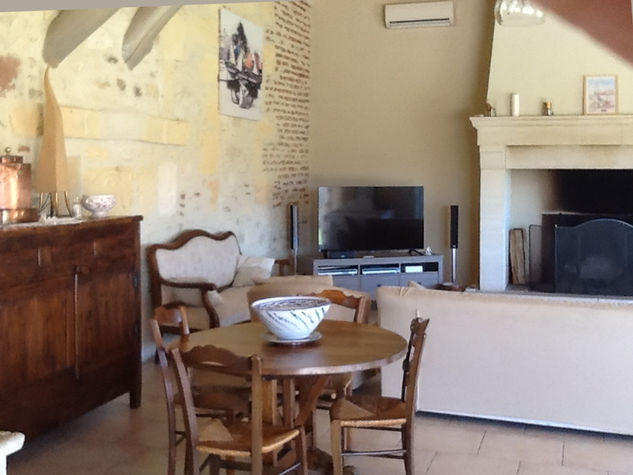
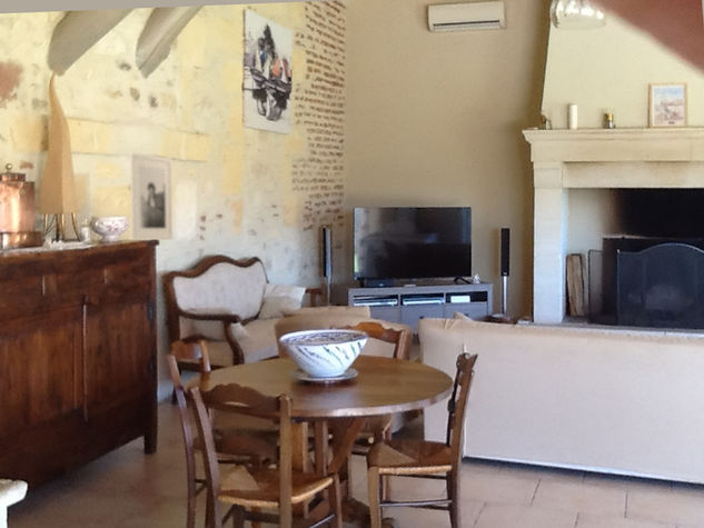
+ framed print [129,152,173,241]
